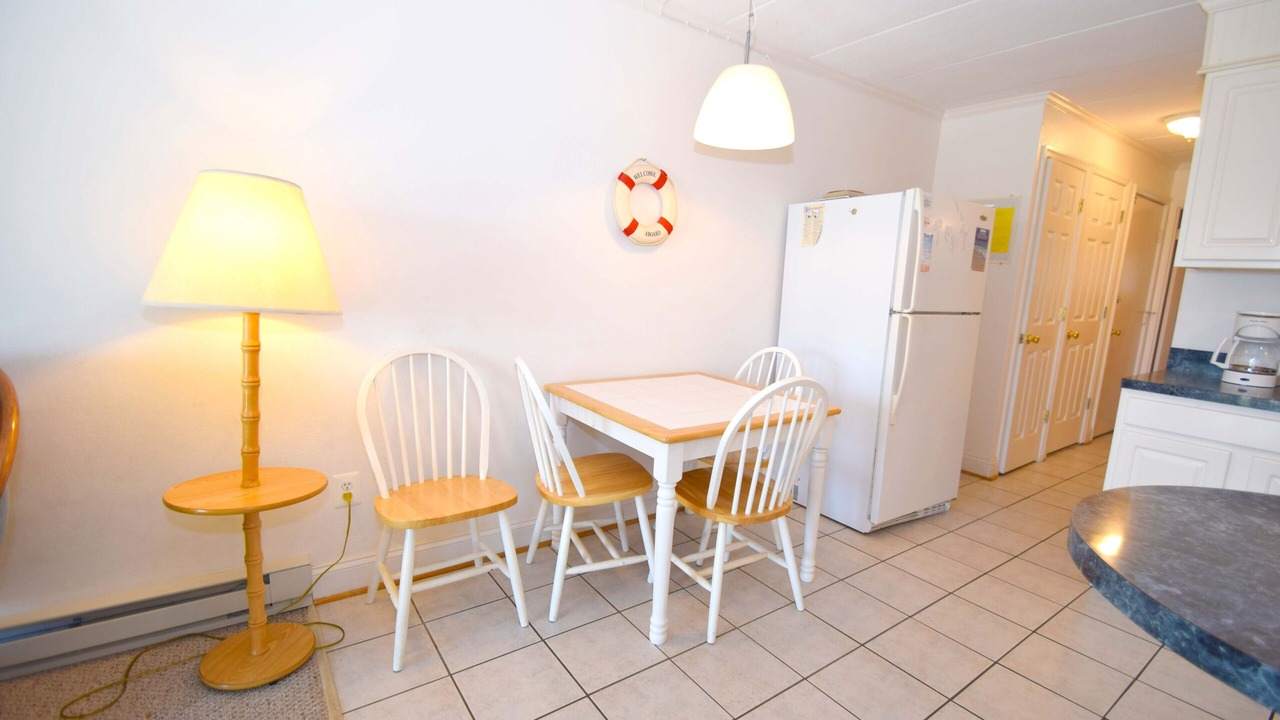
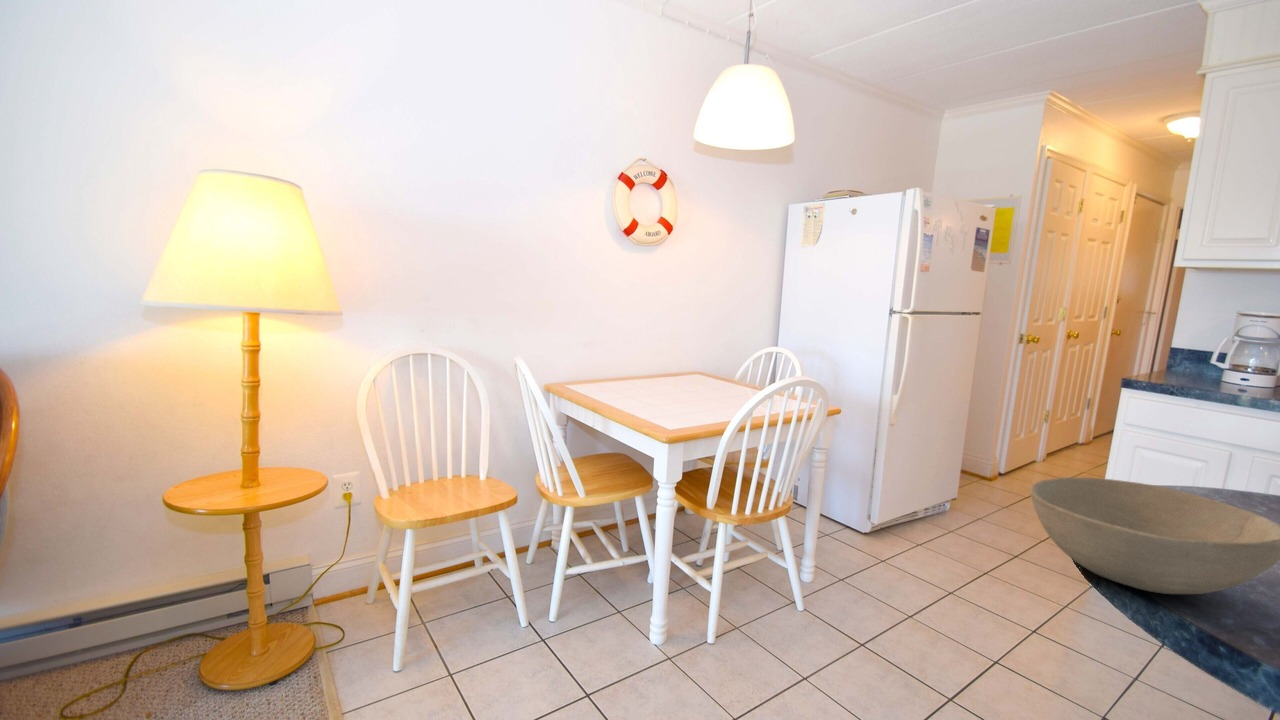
+ bowl [1030,476,1280,595]
